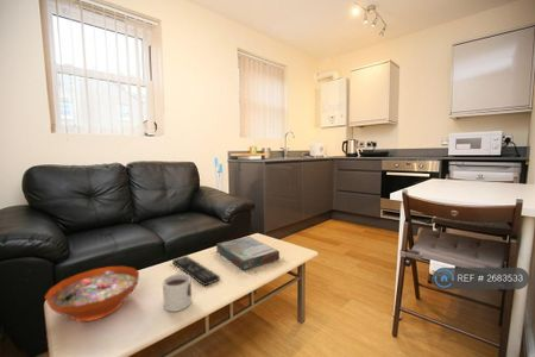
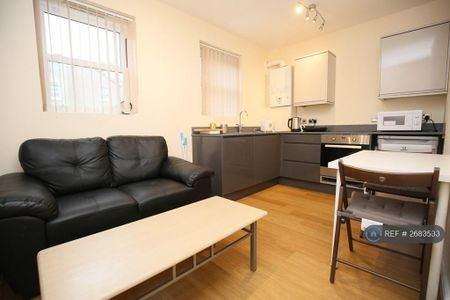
- board game [215,236,281,271]
- decorative bowl [44,265,140,322]
- remote control [171,255,221,287]
- mug [162,273,193,313]
